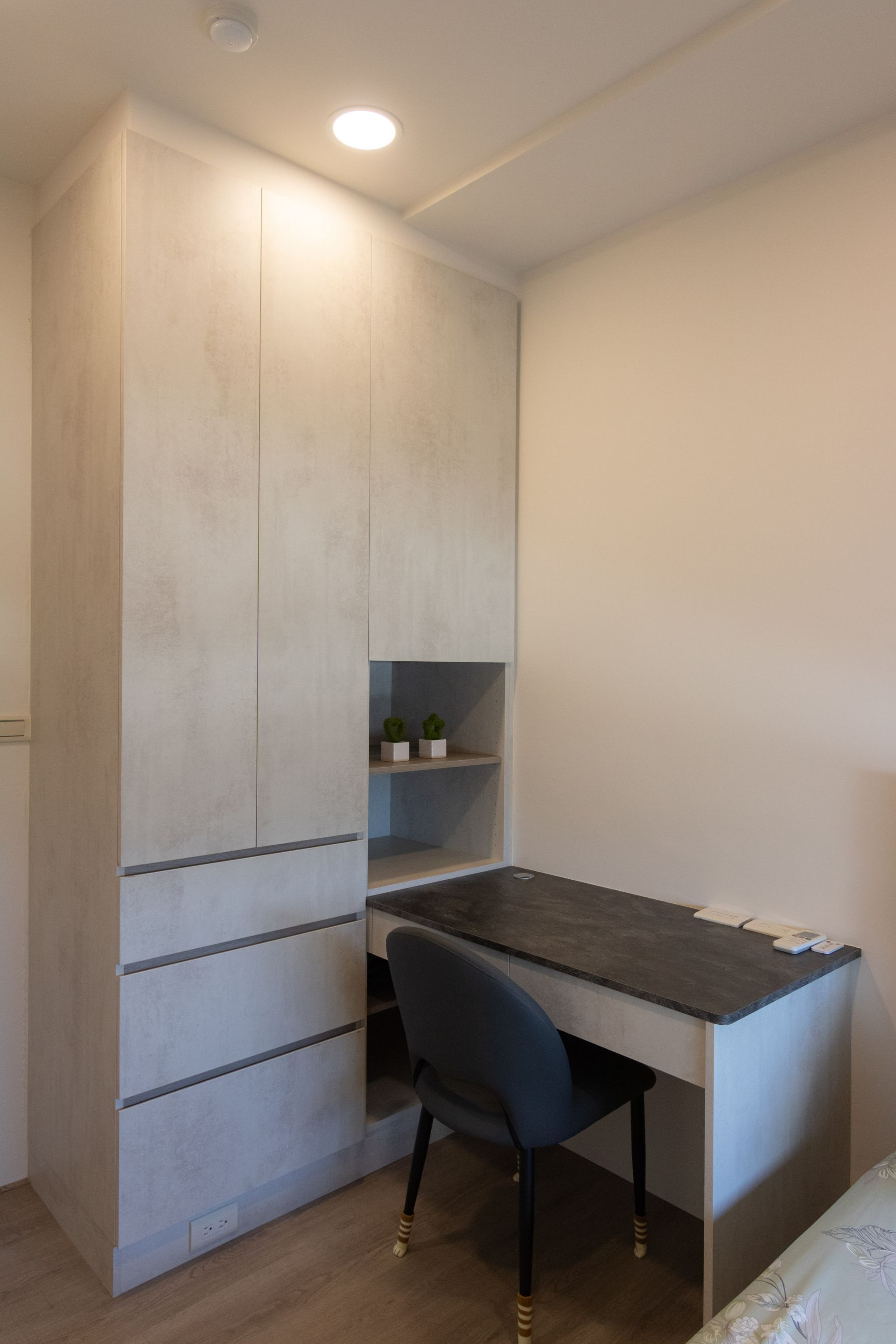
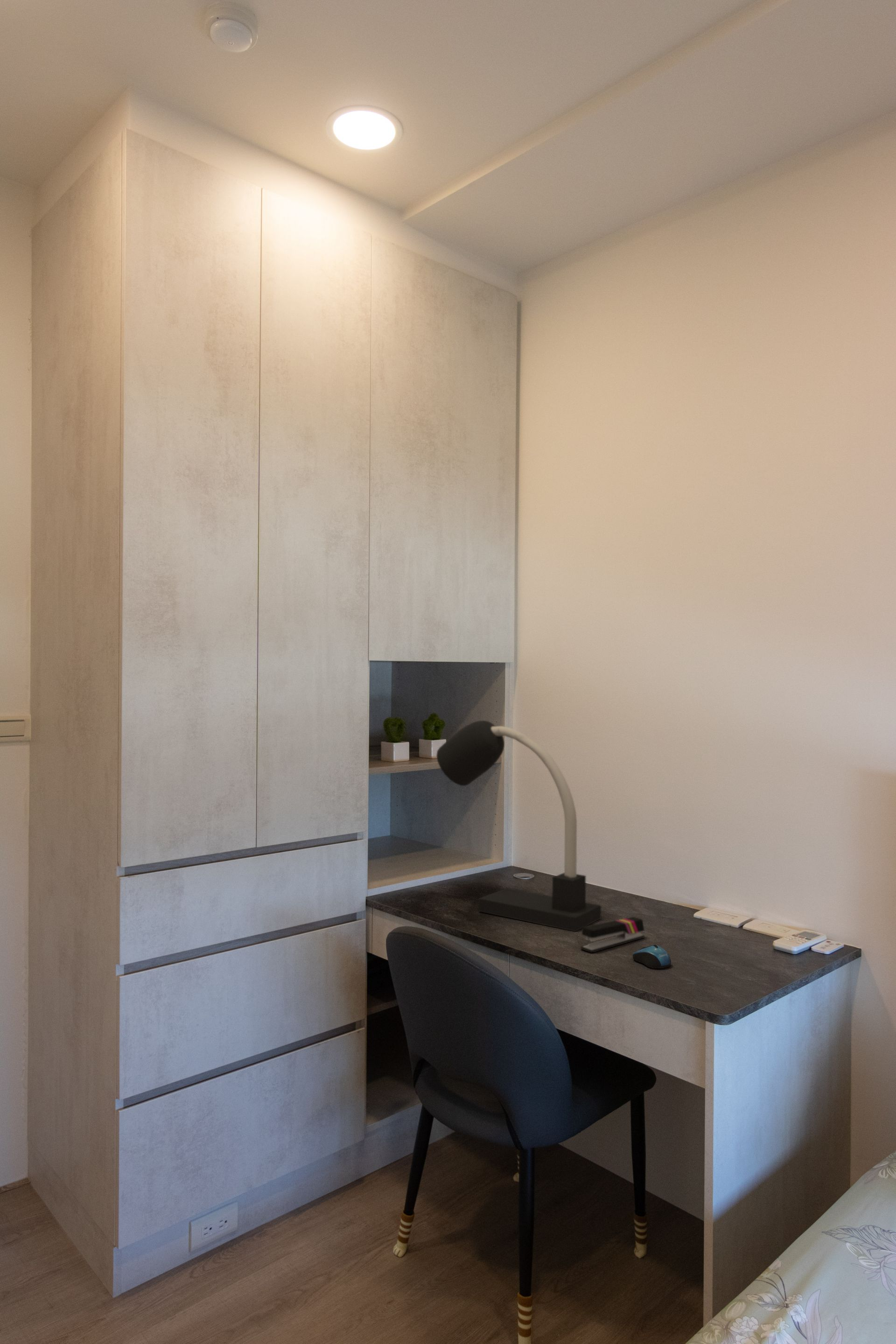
+ computer mouse [632,944,672,969]
+ desk lamp [436,720,602,932]
+ stapler [581,917,645,953]
